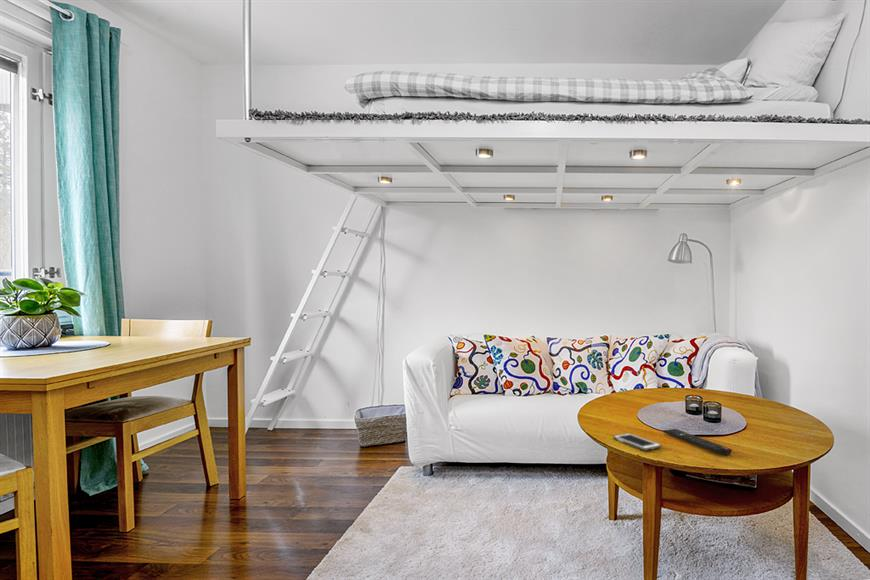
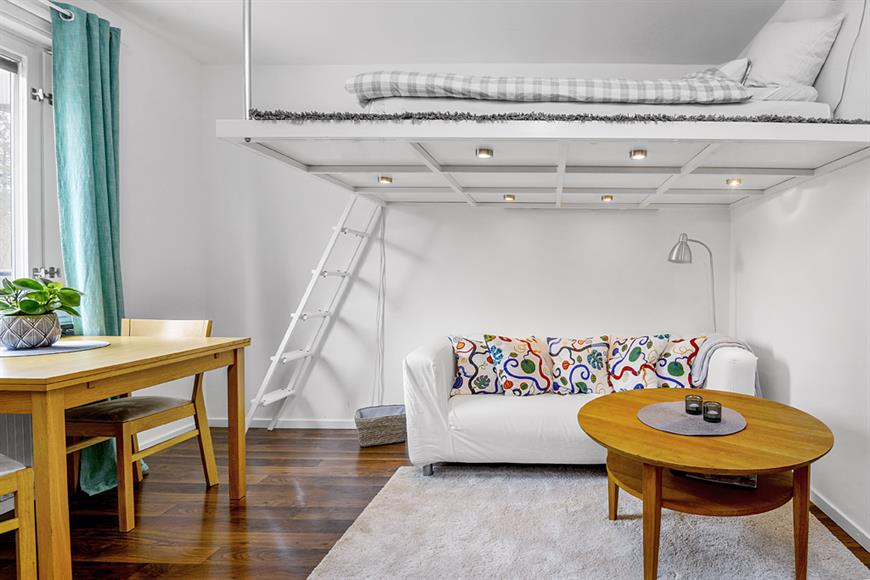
- cell phone [612,432,662,452]
- remote control [663,428,733,456]
